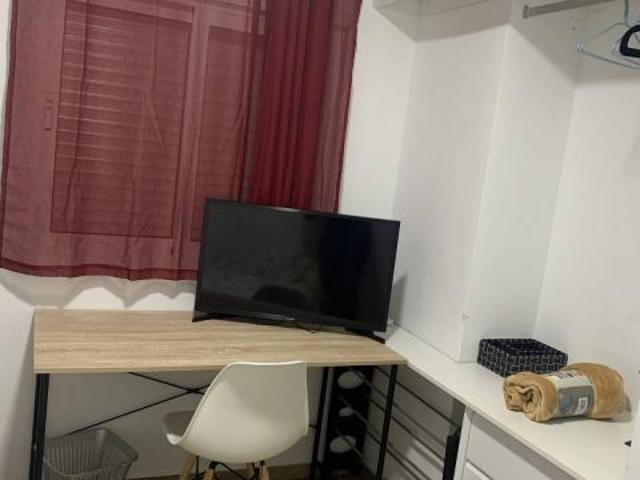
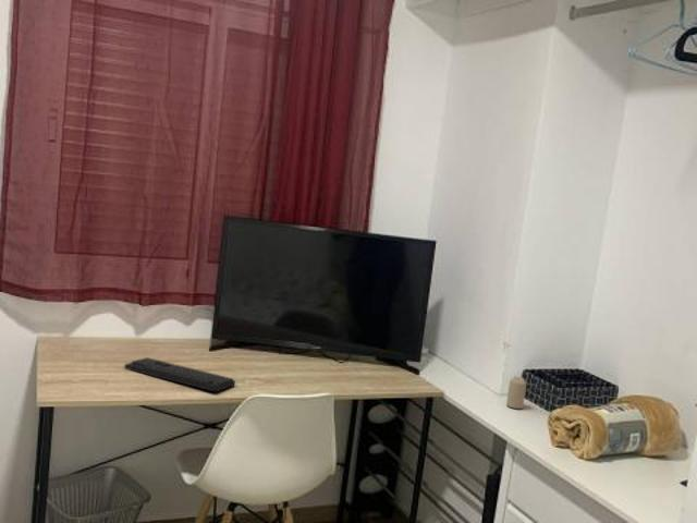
+ candle [505,376,527,410]
+ keyboard [123,356,236,392]
